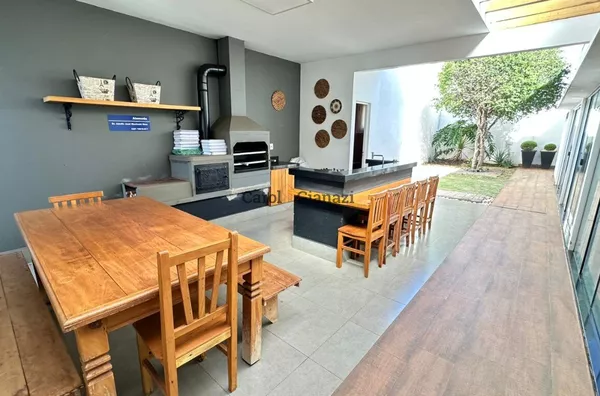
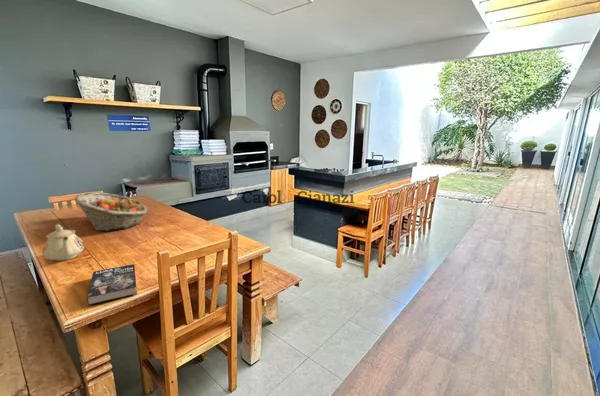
+ fruit basket [73,191,148,232]
+ book [86,263,138,306]
+ teapot [41,223,85,262]
